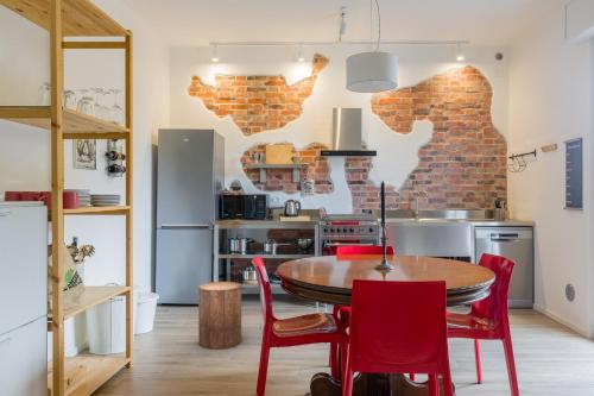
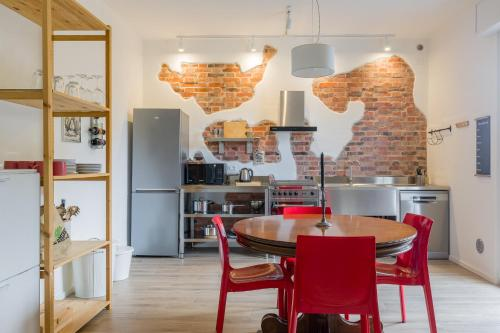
- stool [197,281,242,351]
